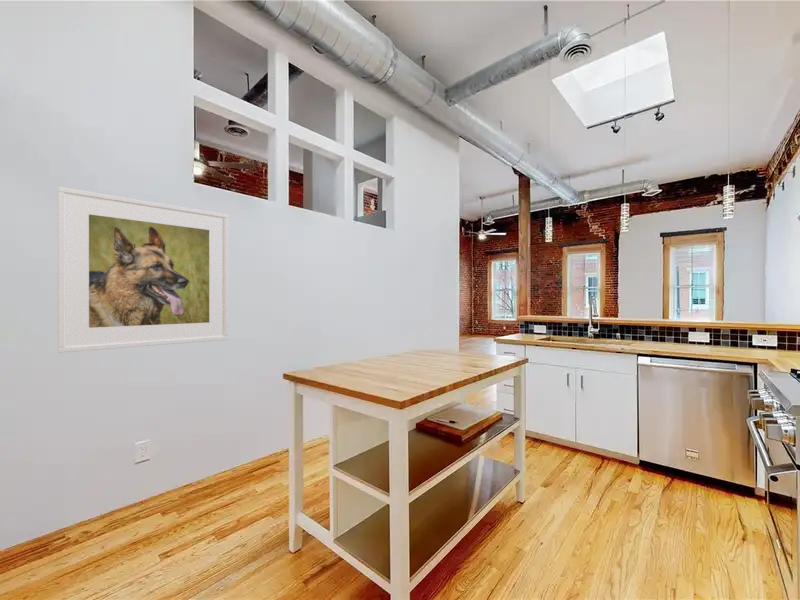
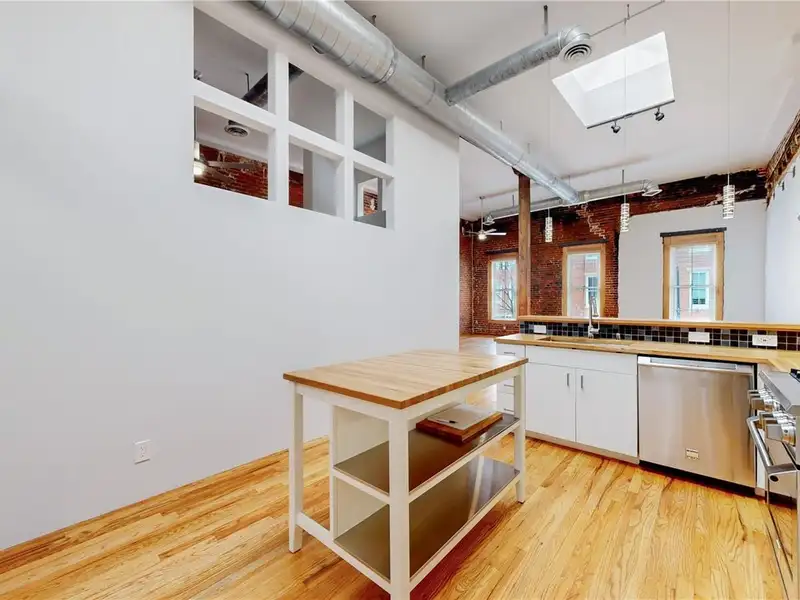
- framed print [57,186,230,354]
